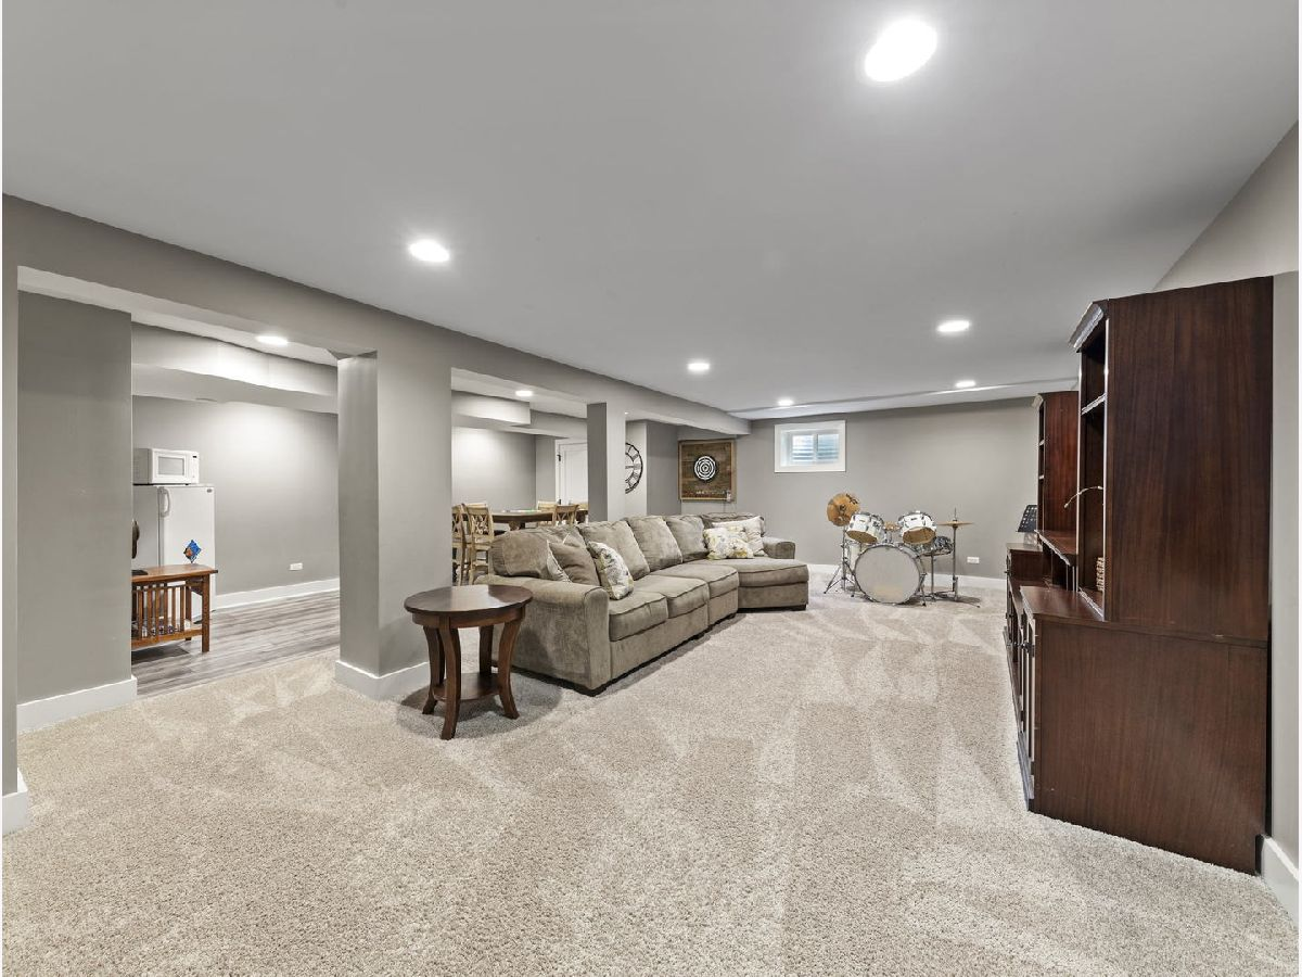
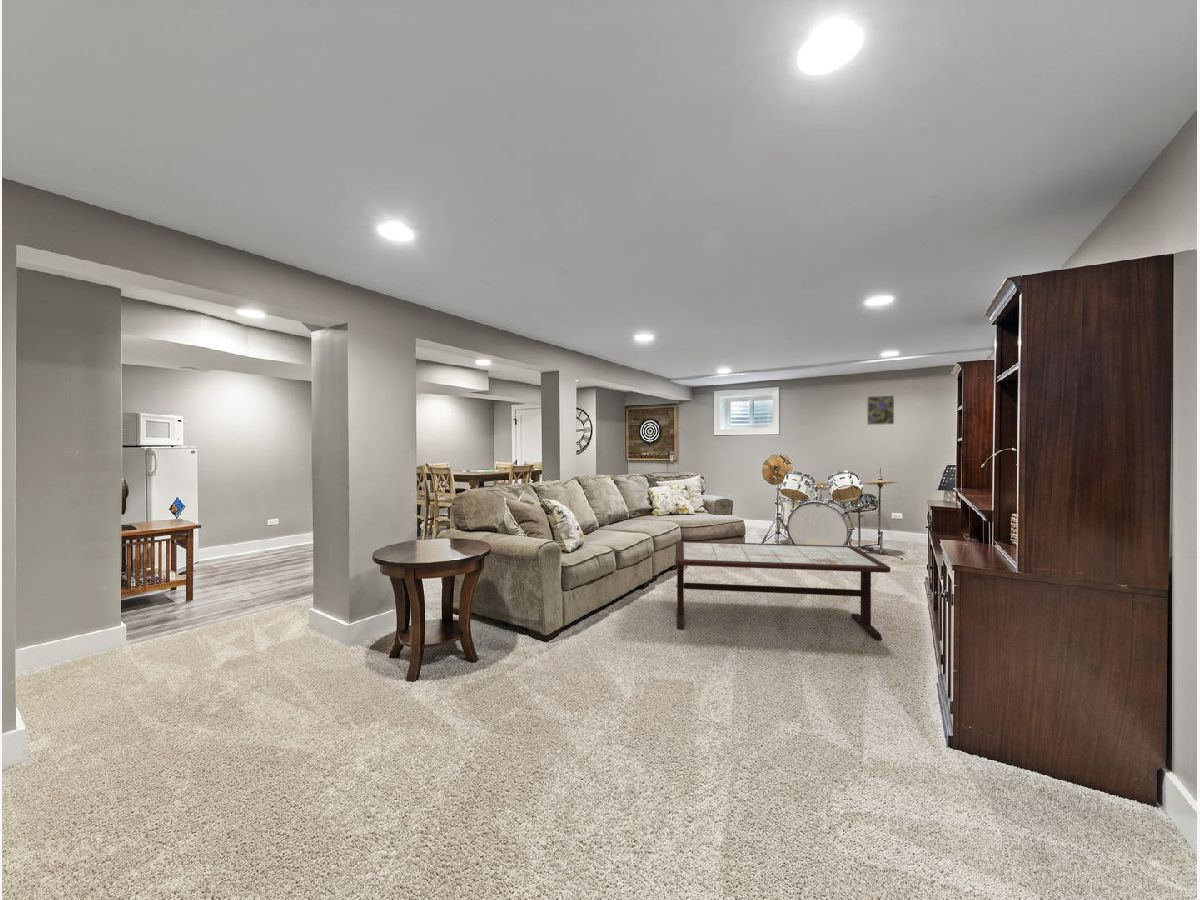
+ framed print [866,394,895,426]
+ coffee table [674,540,891,641]
